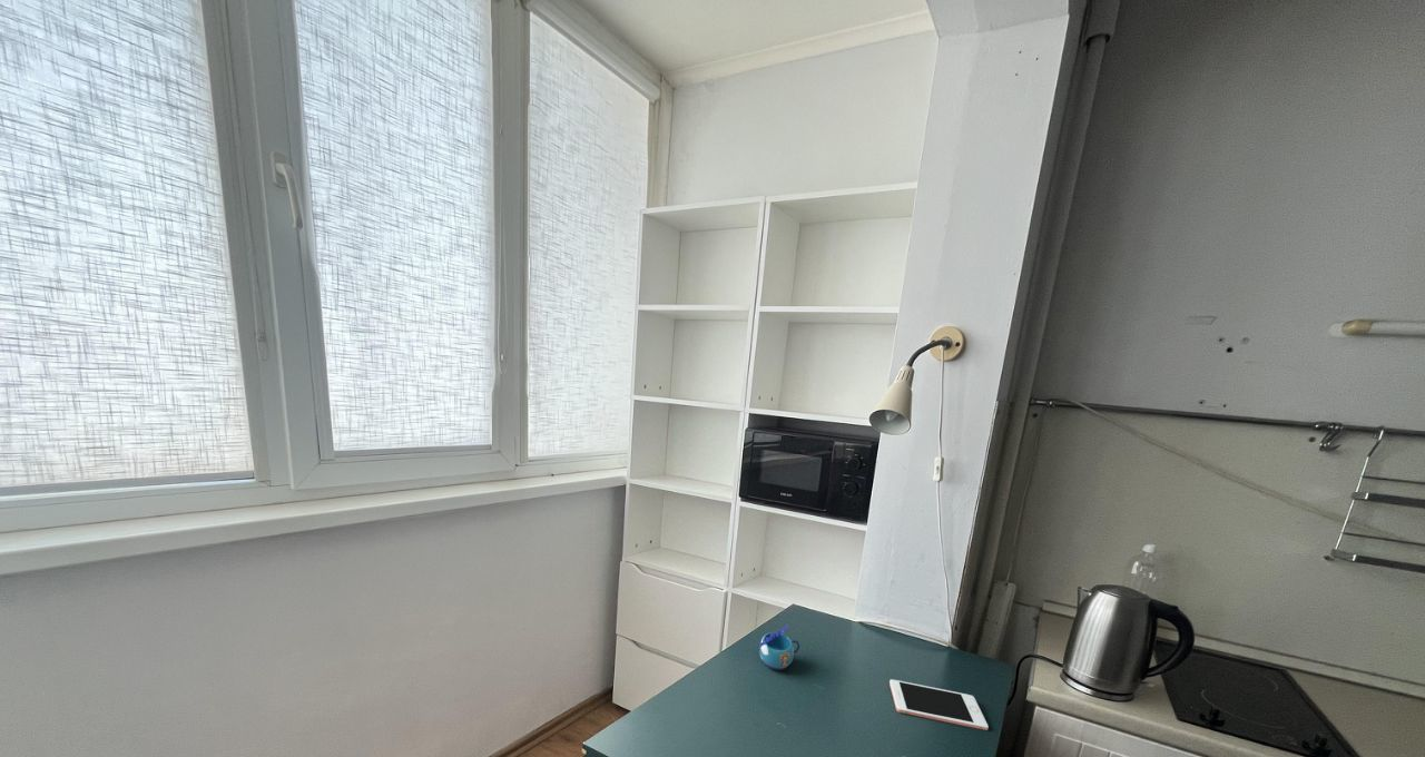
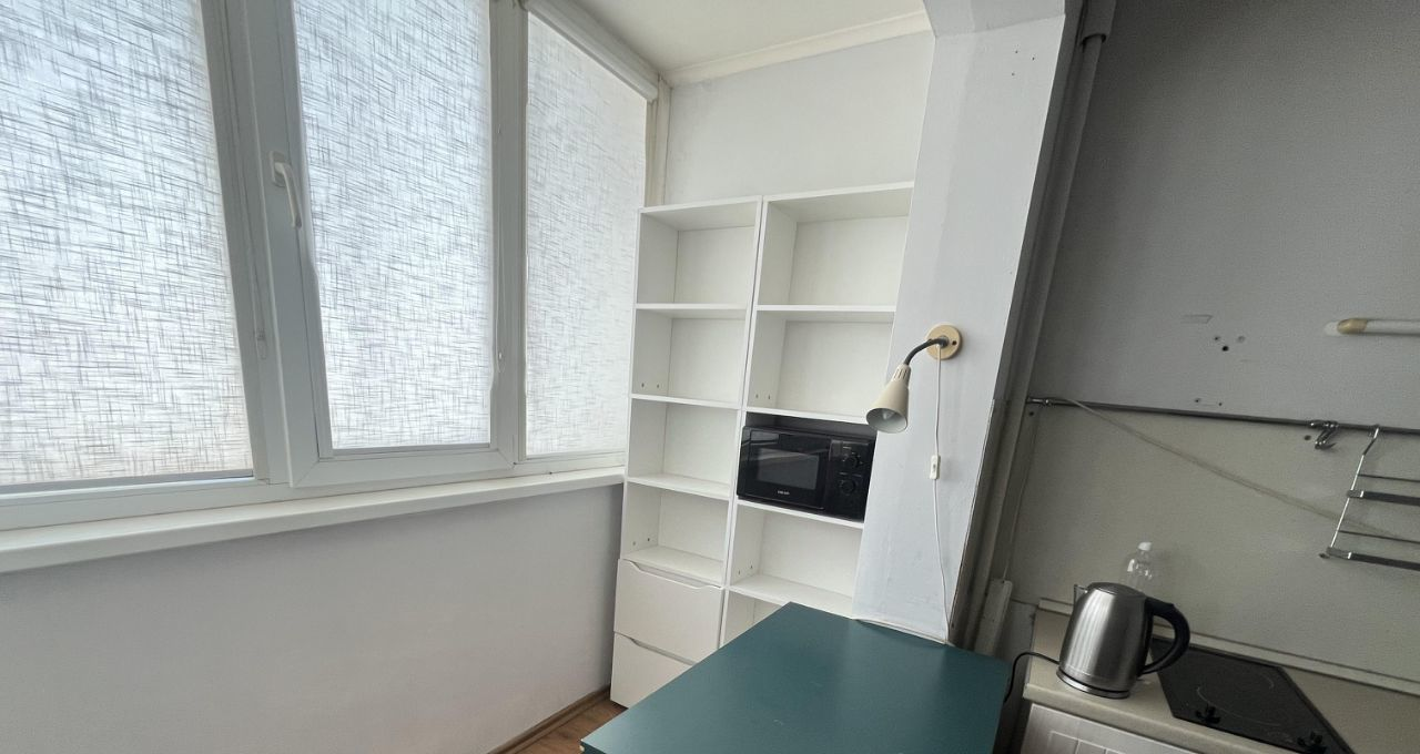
- mug [758,623,800,671]
- cell phone [888,678,990,731]
